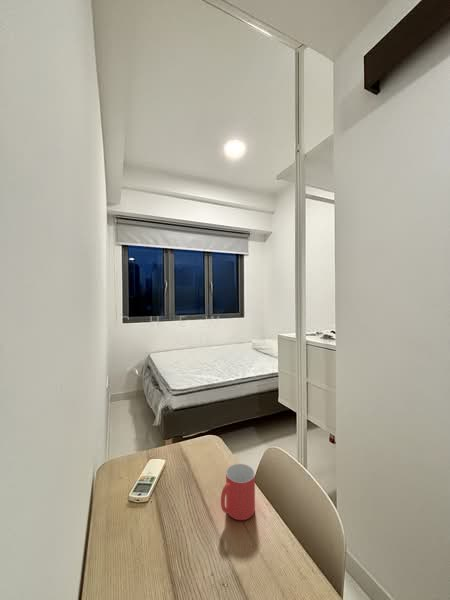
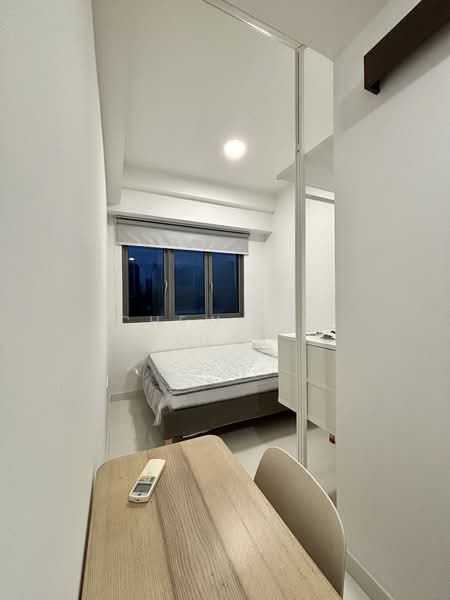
- mug [220,463,256,521]
